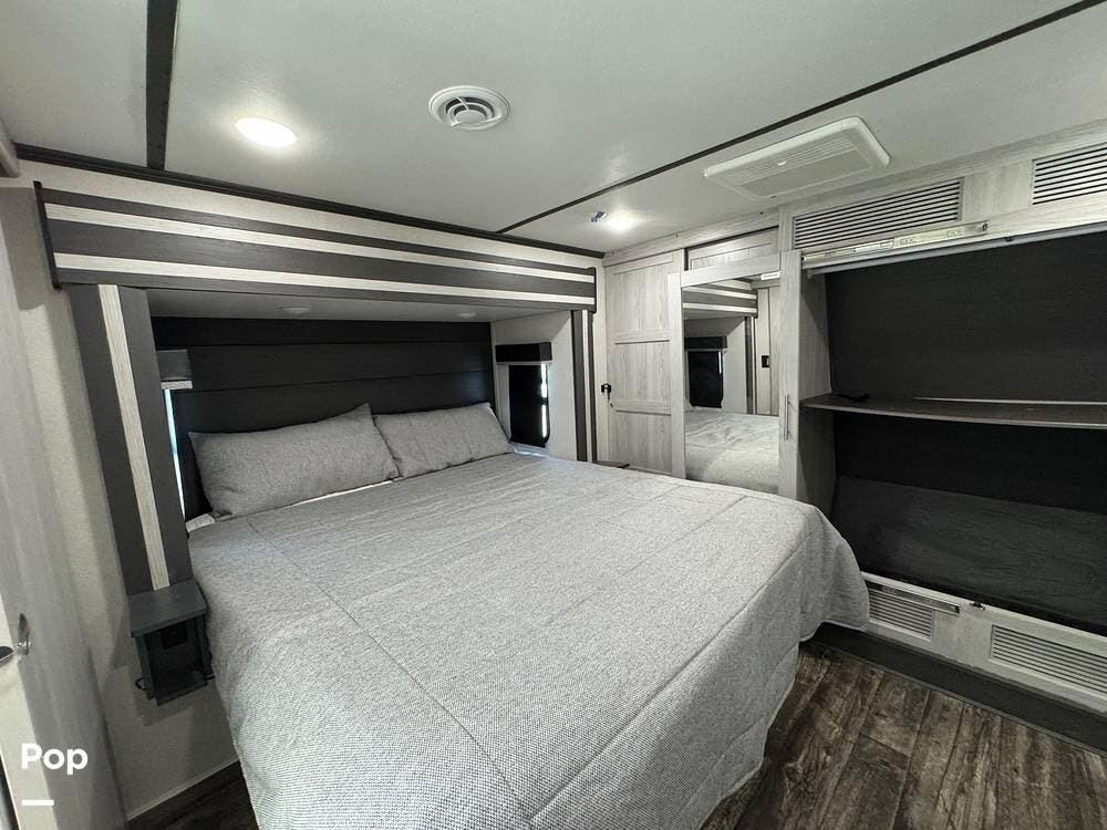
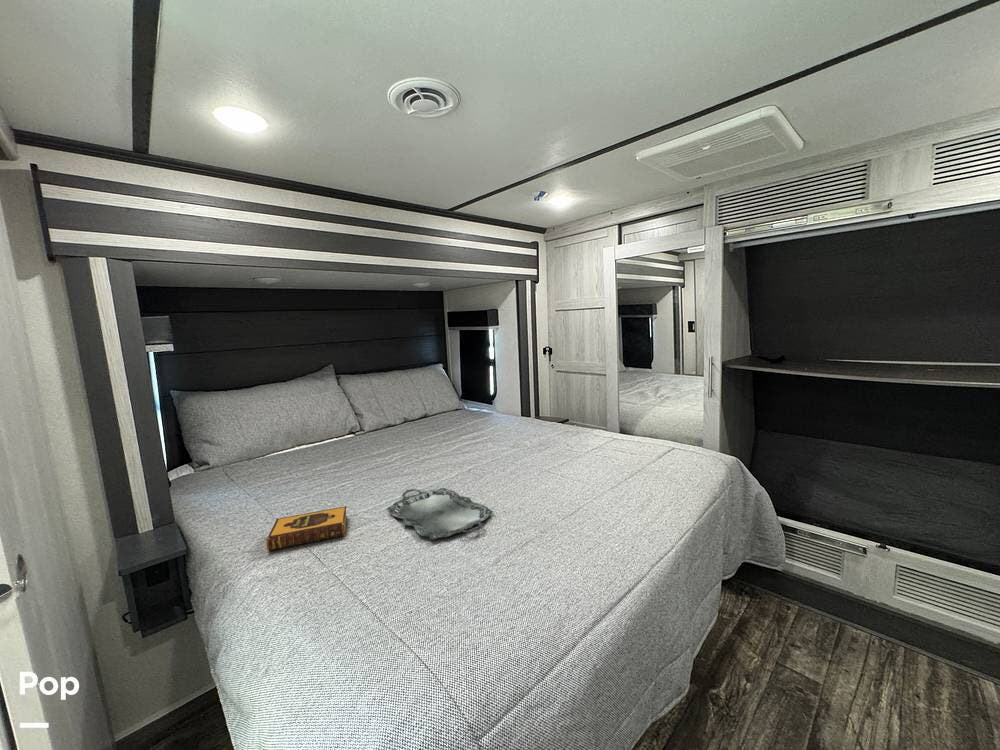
+ hardback book [266,505,348,552]
+ serving tray [386,487,494,540]
